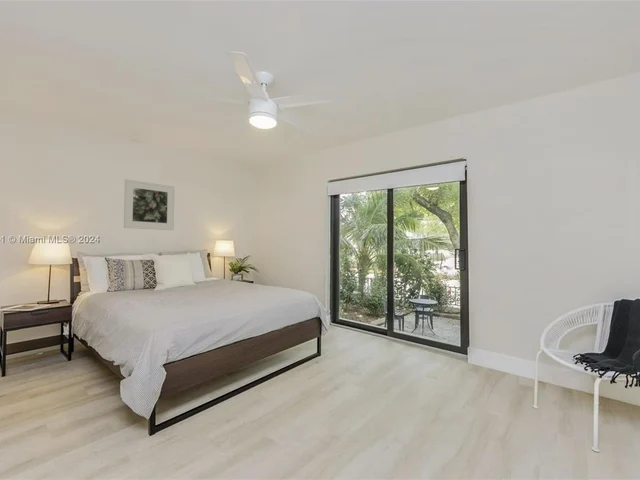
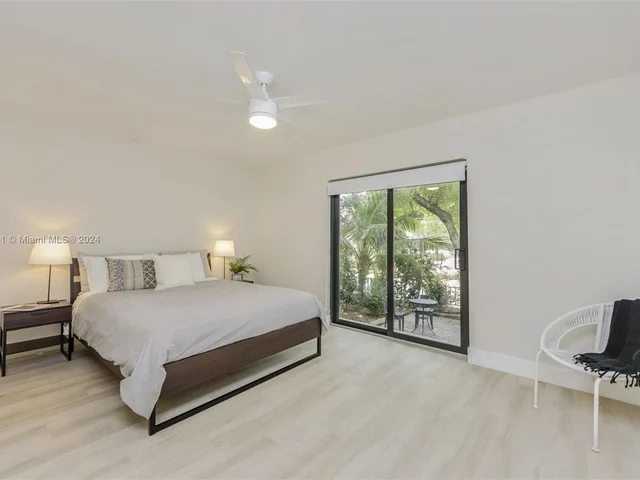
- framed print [123,178,175,231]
